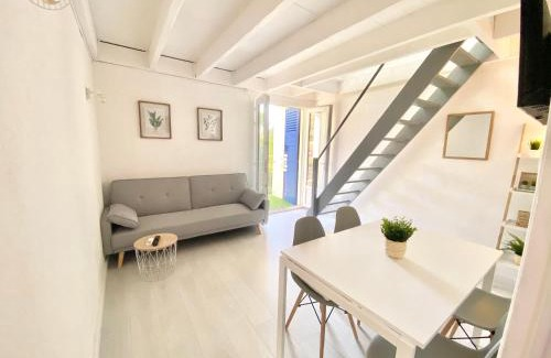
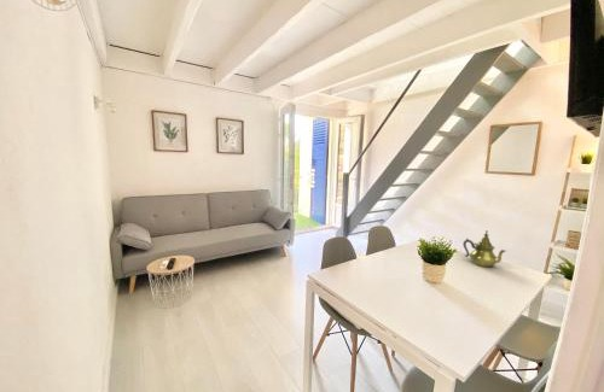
+ teapot [463,229,507,268]
